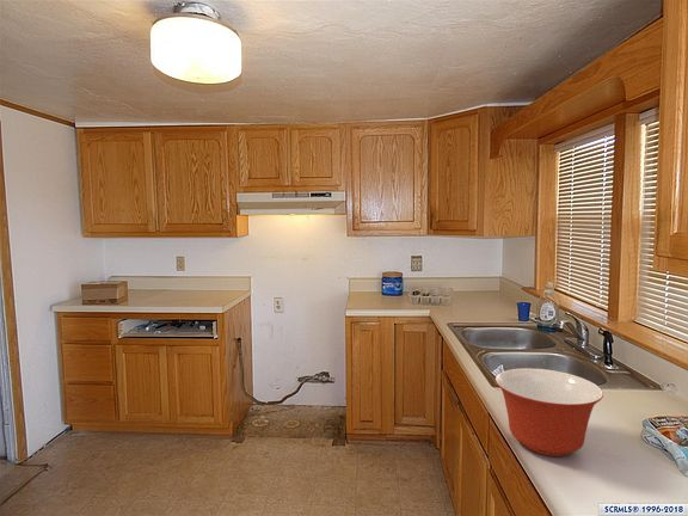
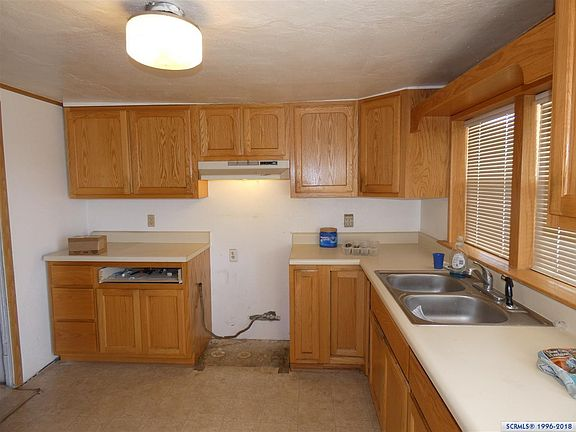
- mixing bowl [494,367,604,457]
